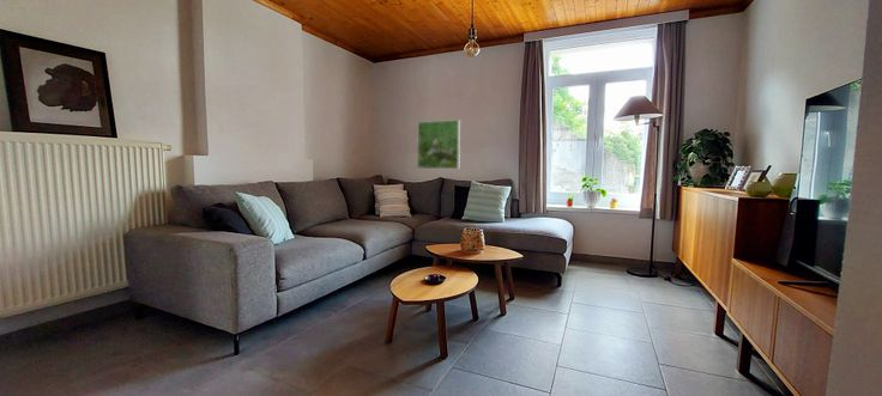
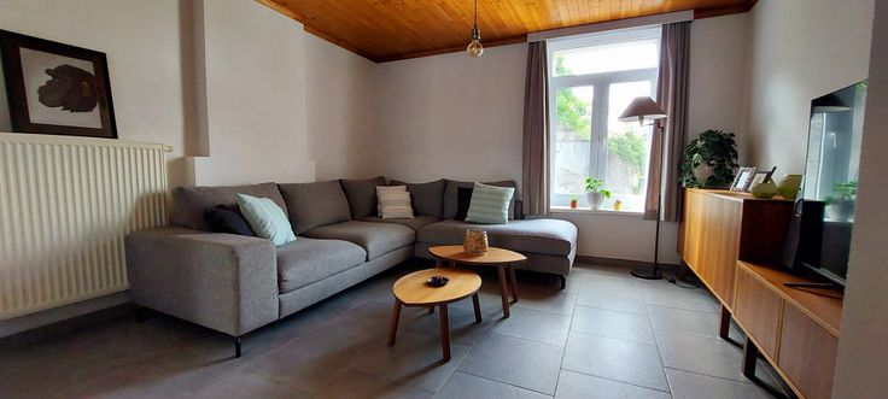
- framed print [416,118,461,170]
